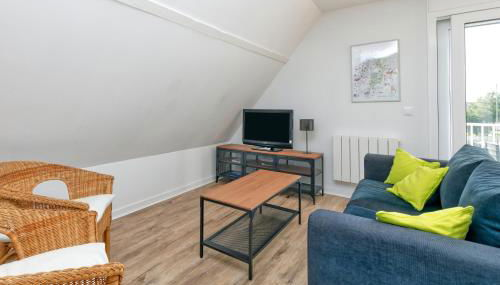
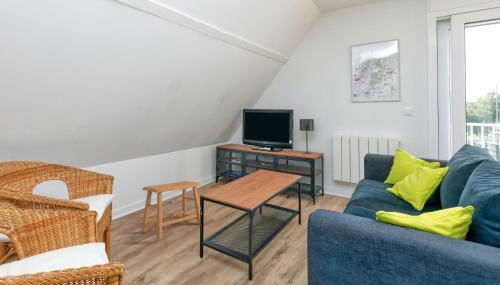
+ stool [140,180,202,240]
